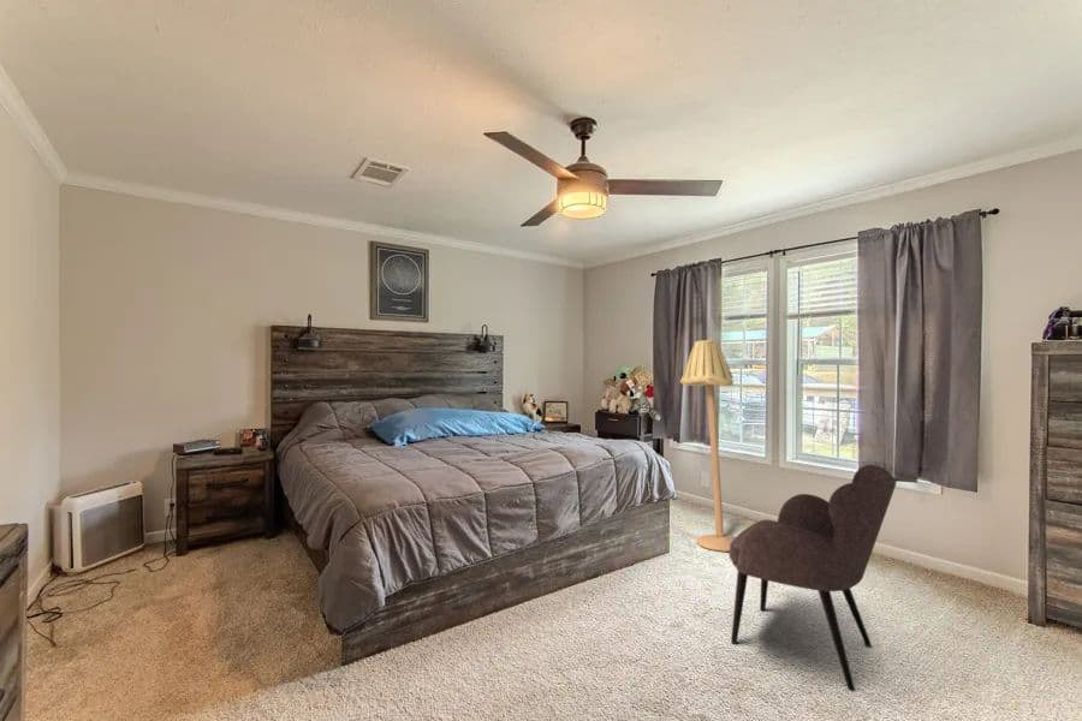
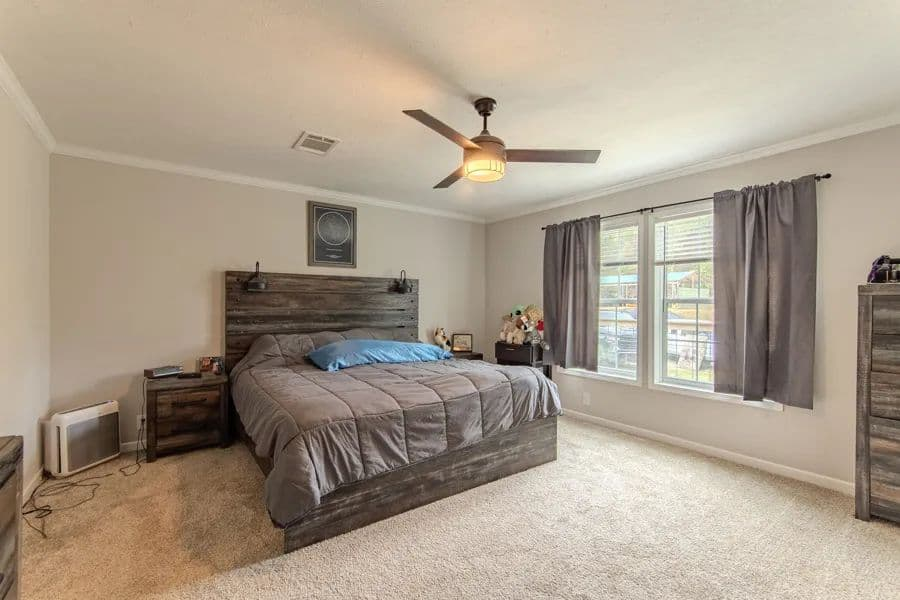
- armchair [727,464,897,692]
- floor lamp [679,338,737,553]
